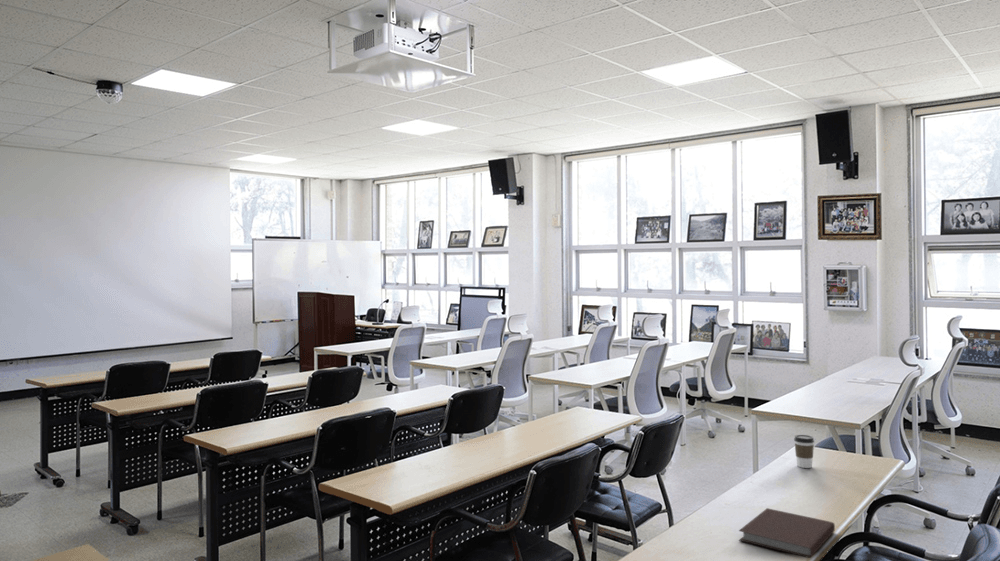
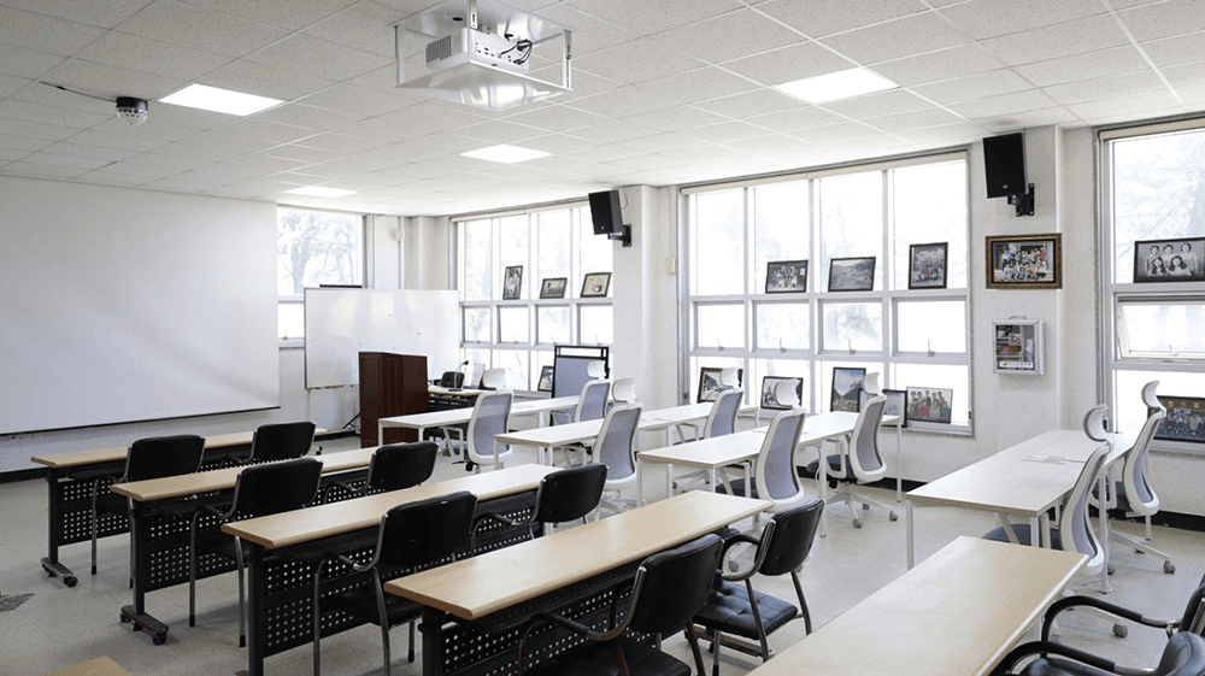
- notebook [738,507,836,559]
- coffee cup [793,434,815,469]
